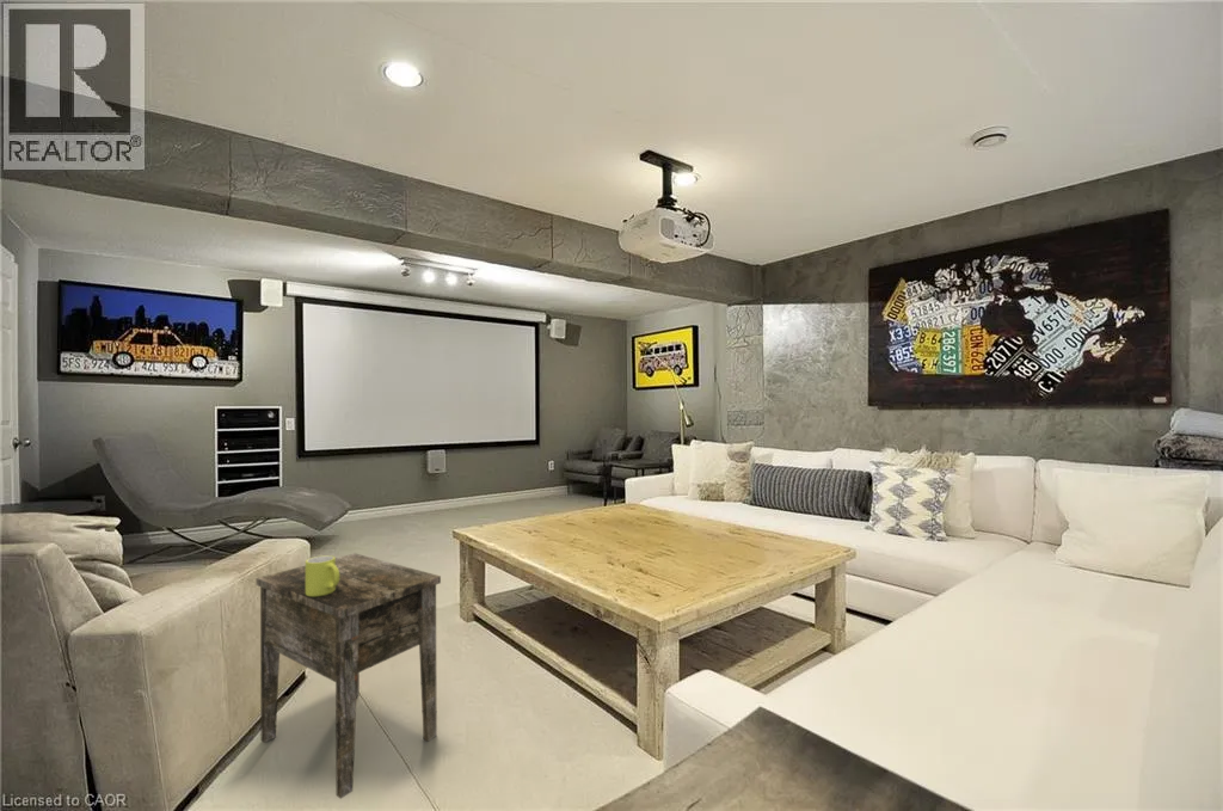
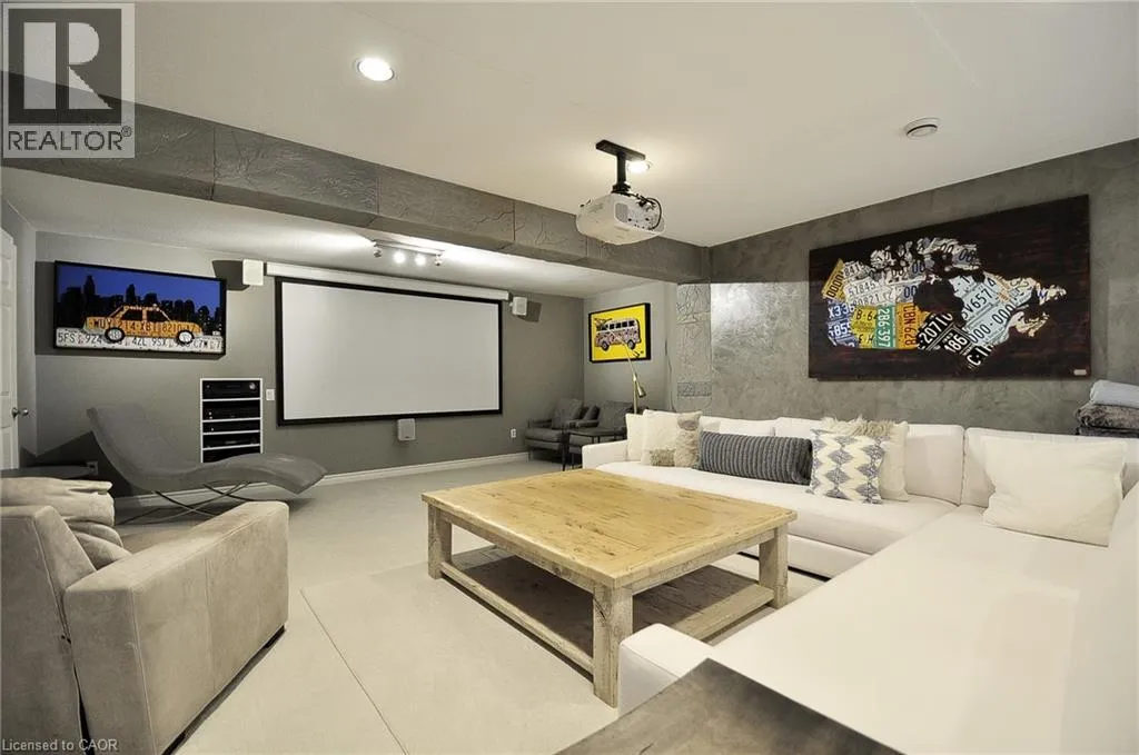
- side table [256,552,442,800]
- mug [305,554,339,596]
